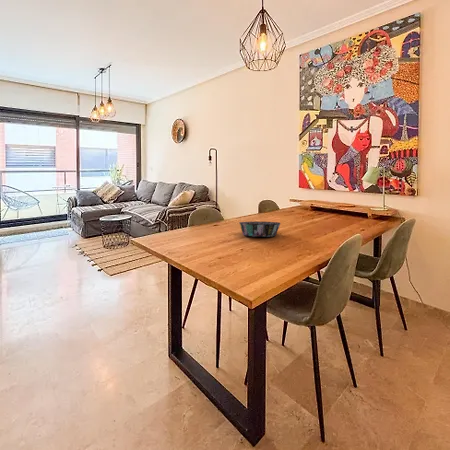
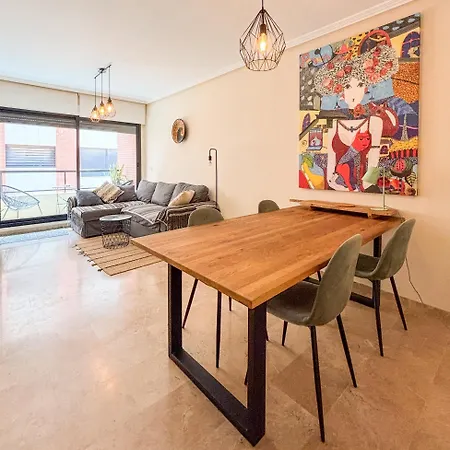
- decorative bowl [238,220,282,238]
